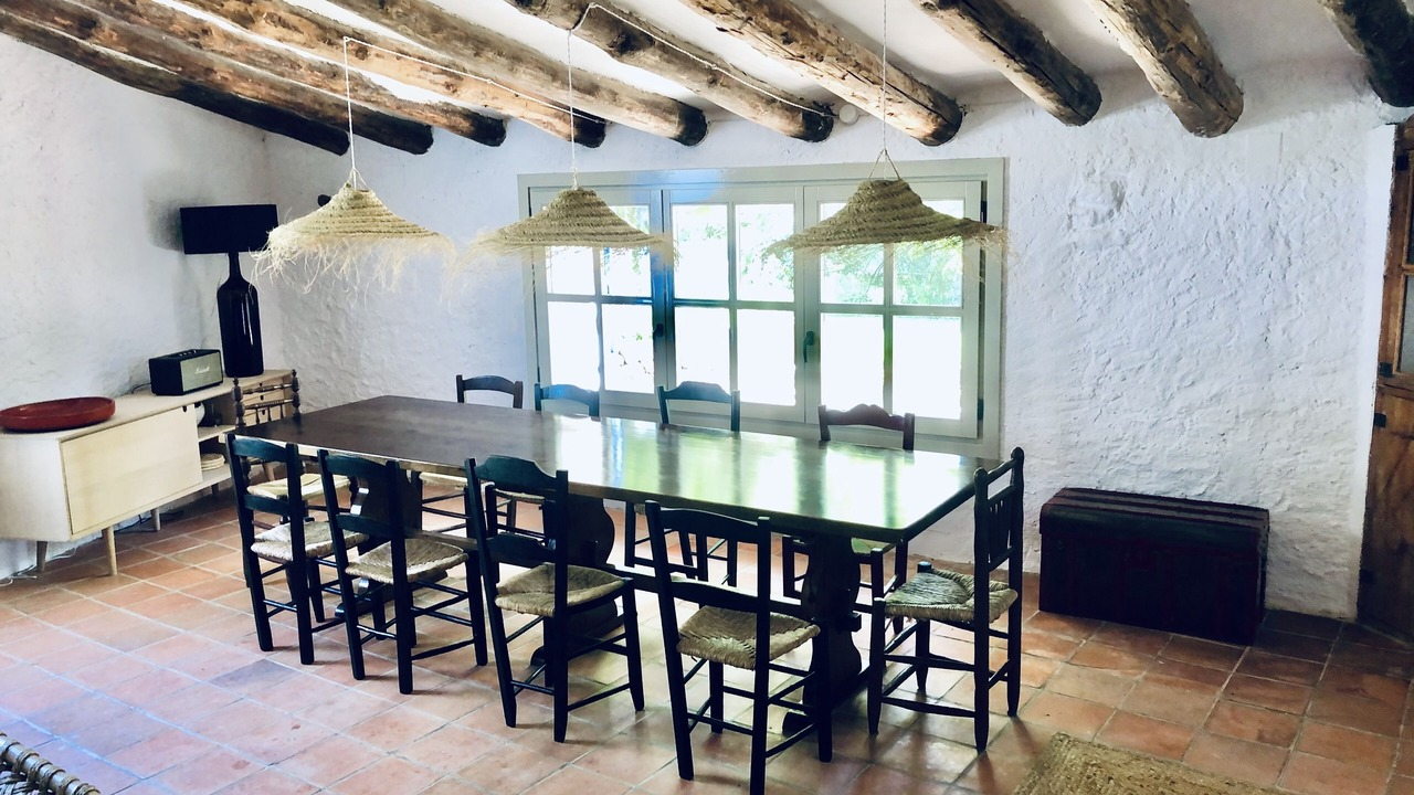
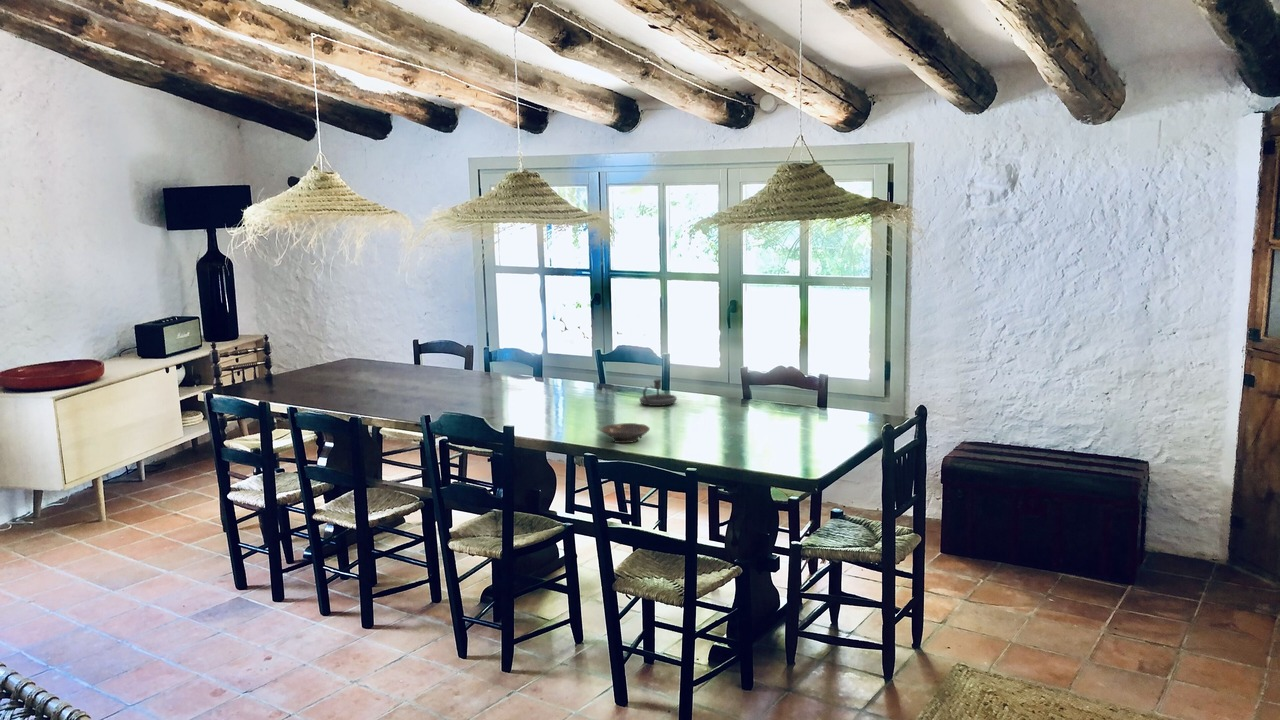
+ bowl [600,422,651,444]
+ candlestick [638,379,678,407]
